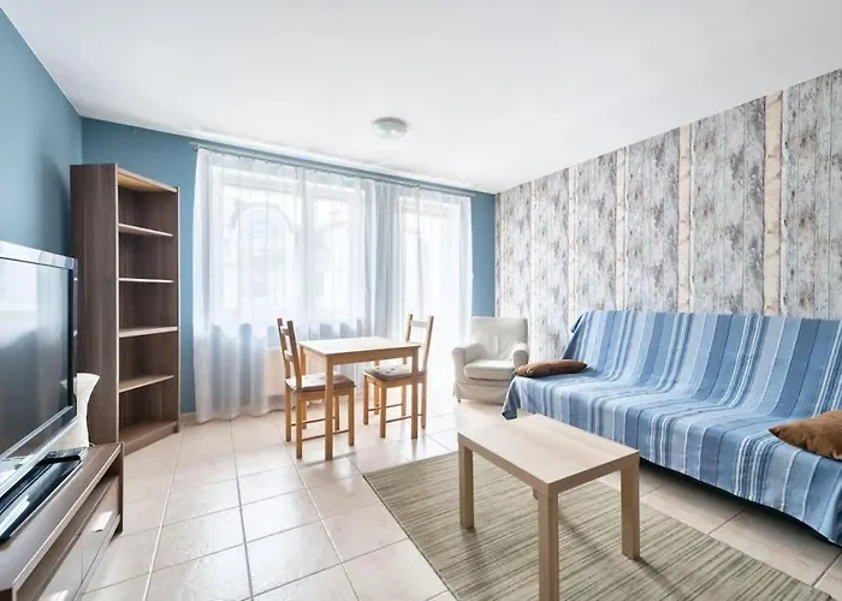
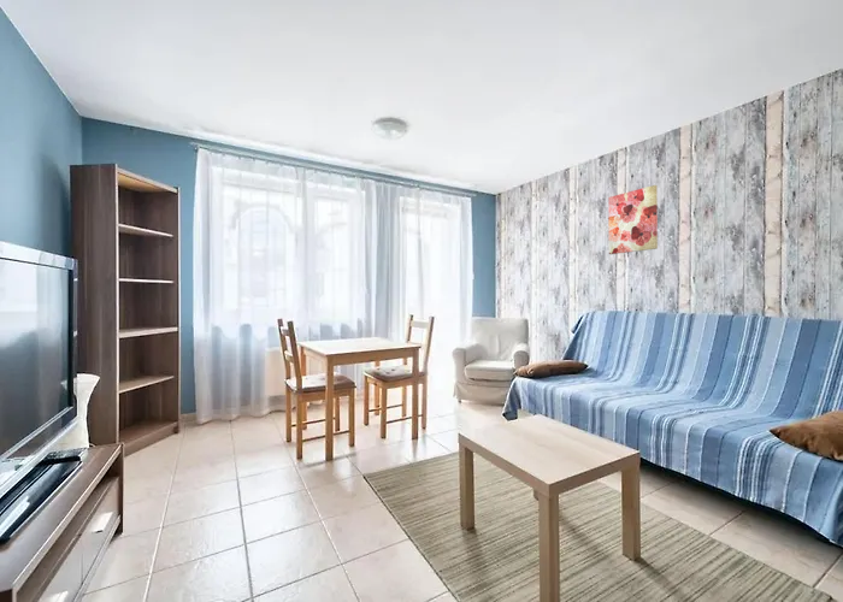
+ wall art [607,184,659,255]
